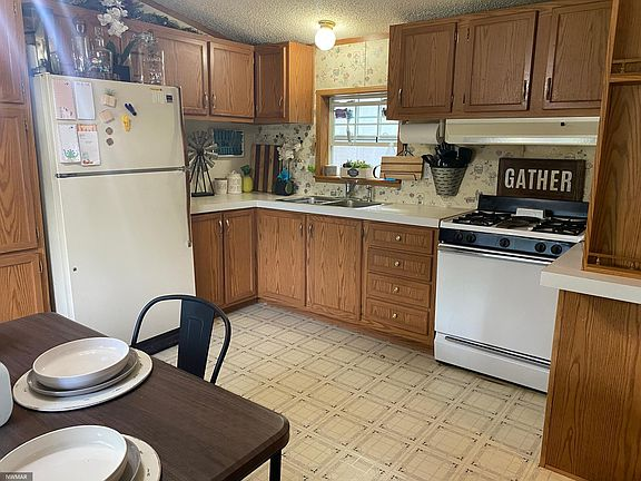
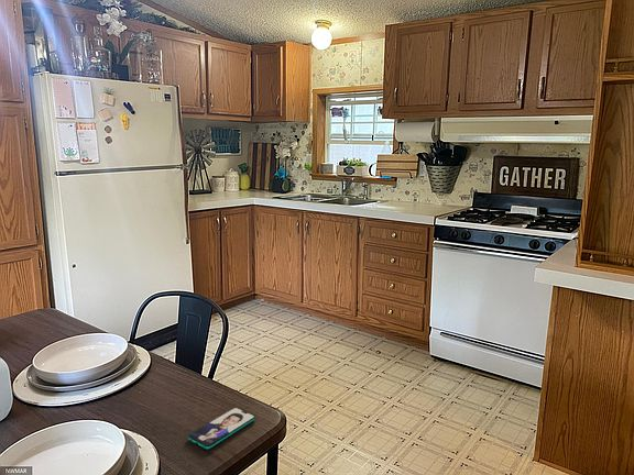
+ smartphone [187,407,256,450]
